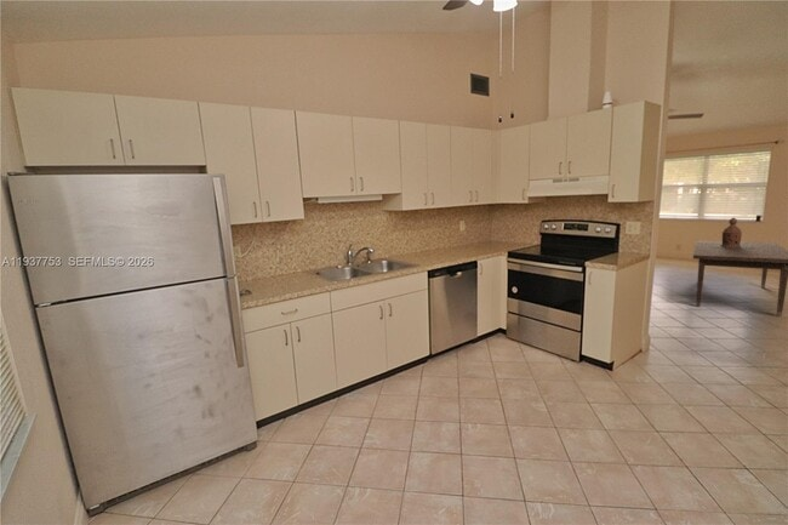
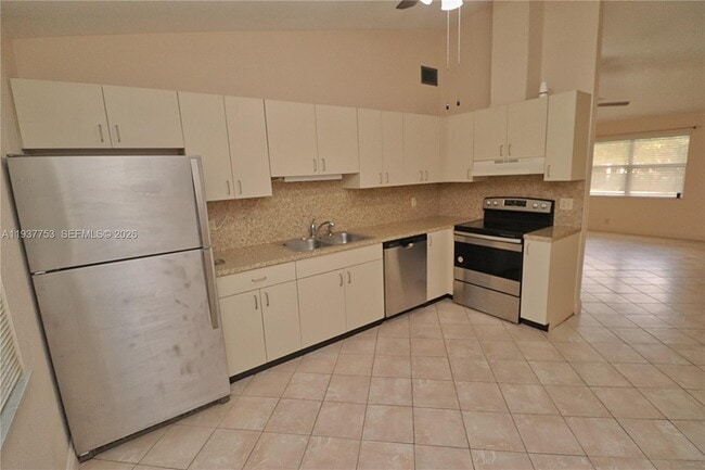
- dining table [692,240,788,318]
- lantern [709,217,755,249]
